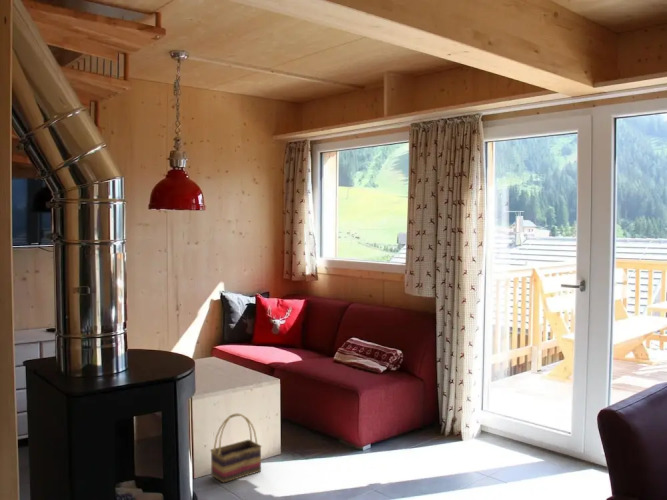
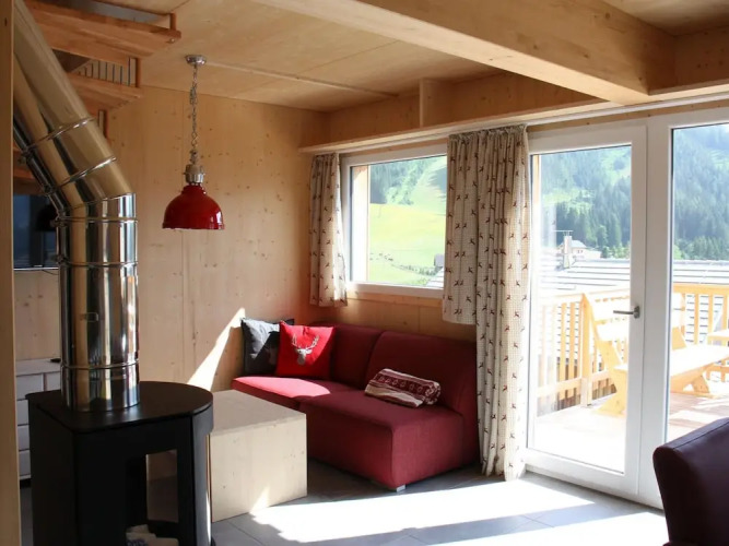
- basket [209,413,263,484]
